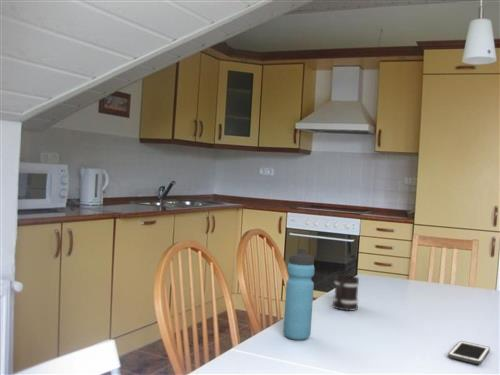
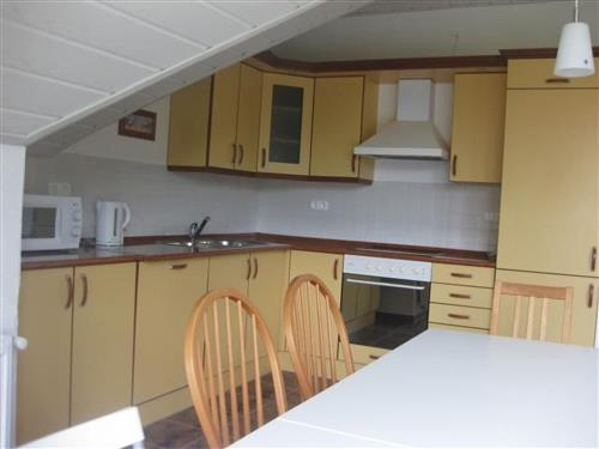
- cell phone [447,340,491,365]
- water bottle [282,247,316,341]
- mug [332,274,360,312]
